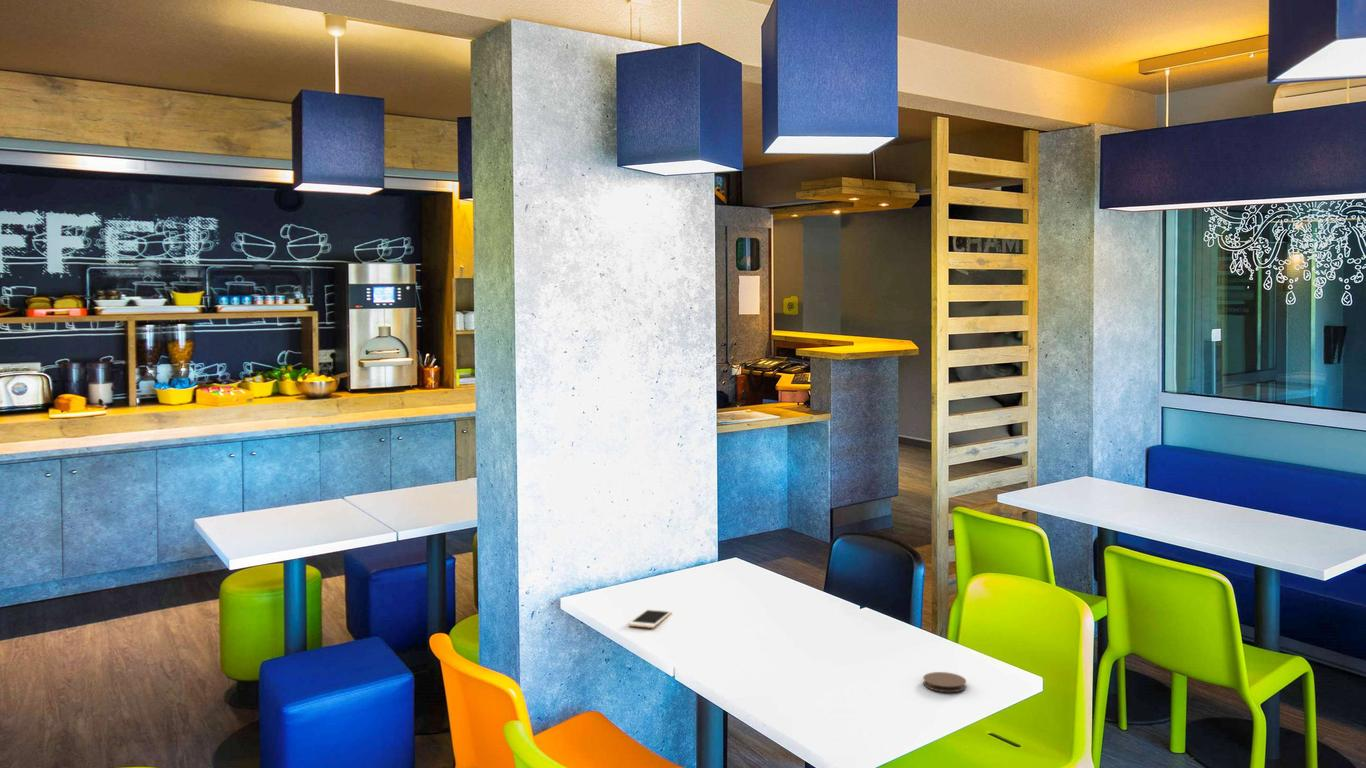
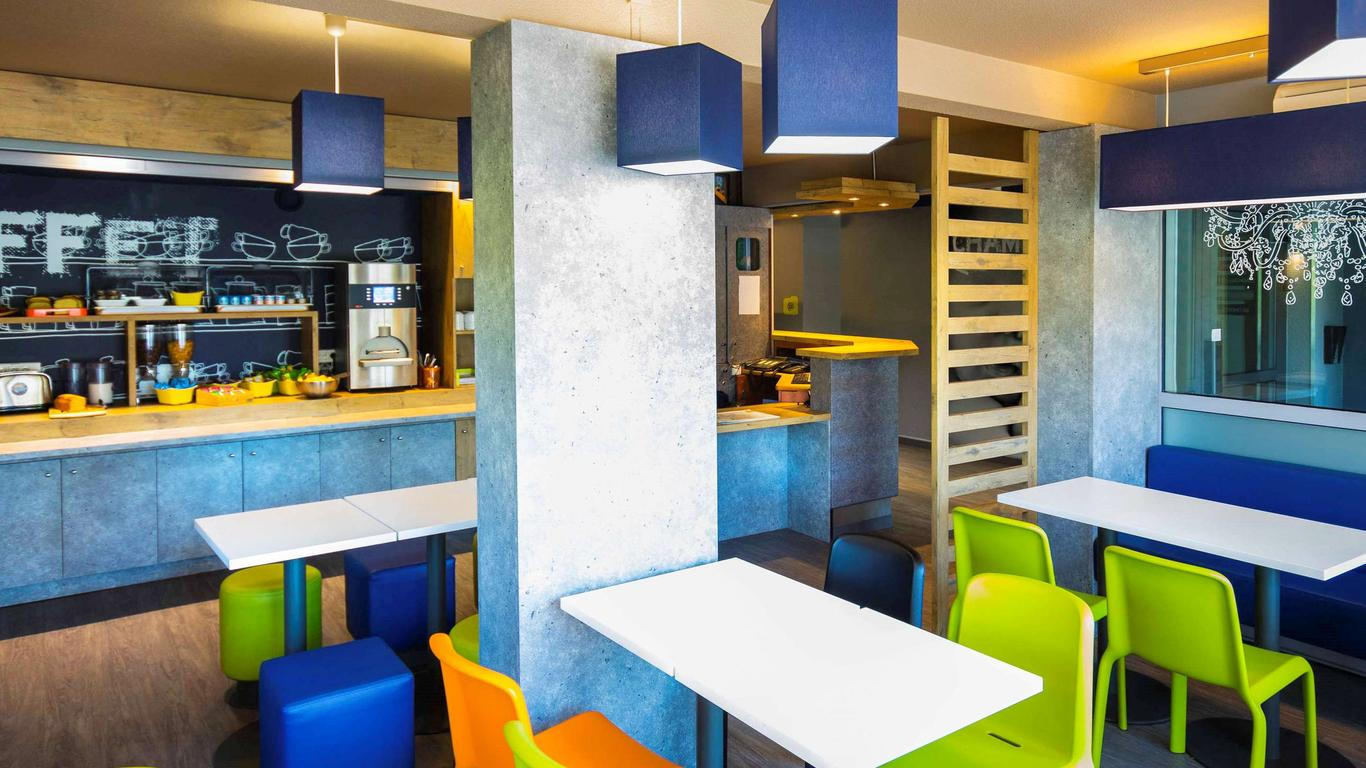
- cell phone [627,608,673,629]
- coaster [922,671,967,693]
